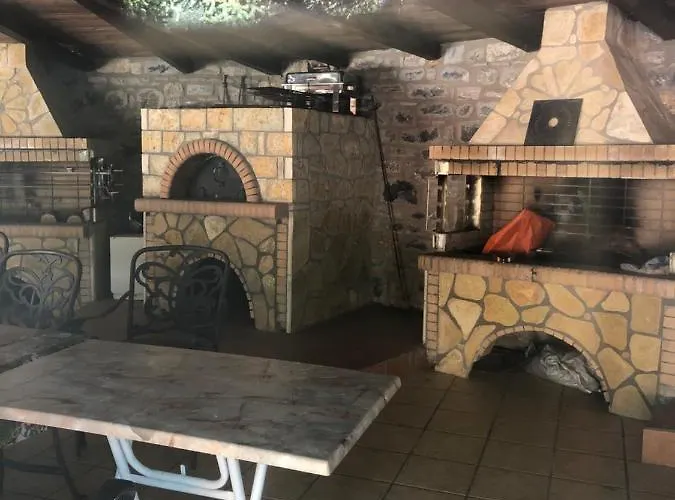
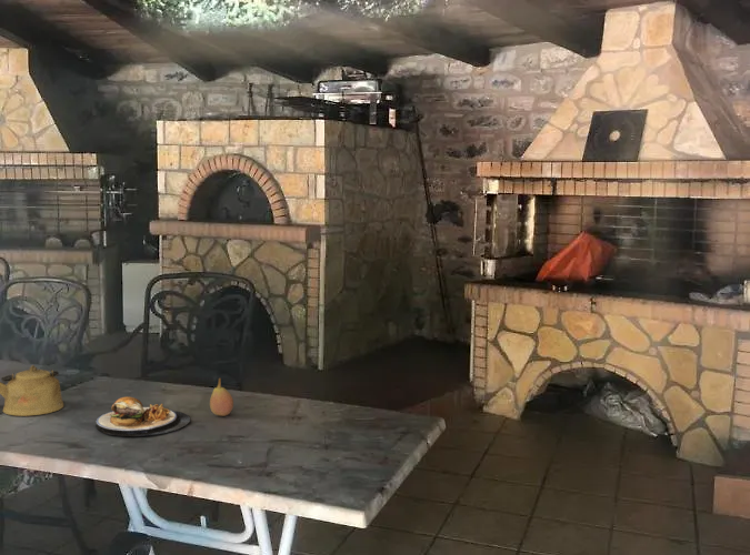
+ kettle [0,364,64,417]
+ fruit [209,377,234,417]
+ plate [94,396,191,437]
